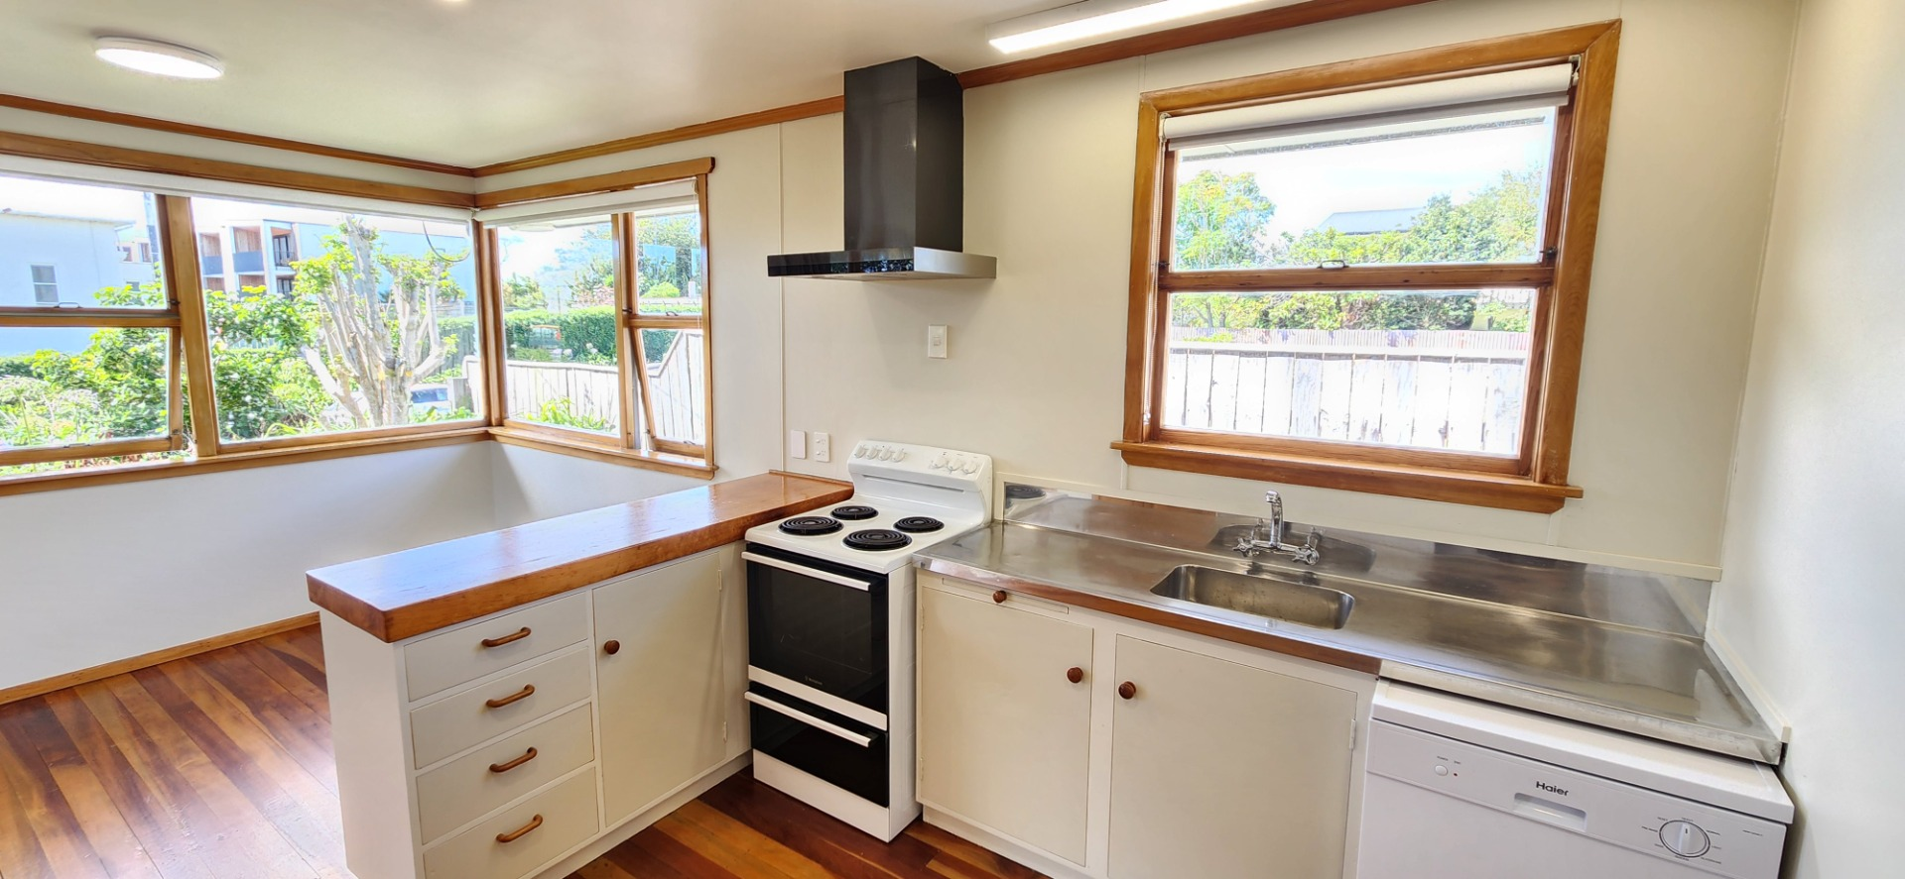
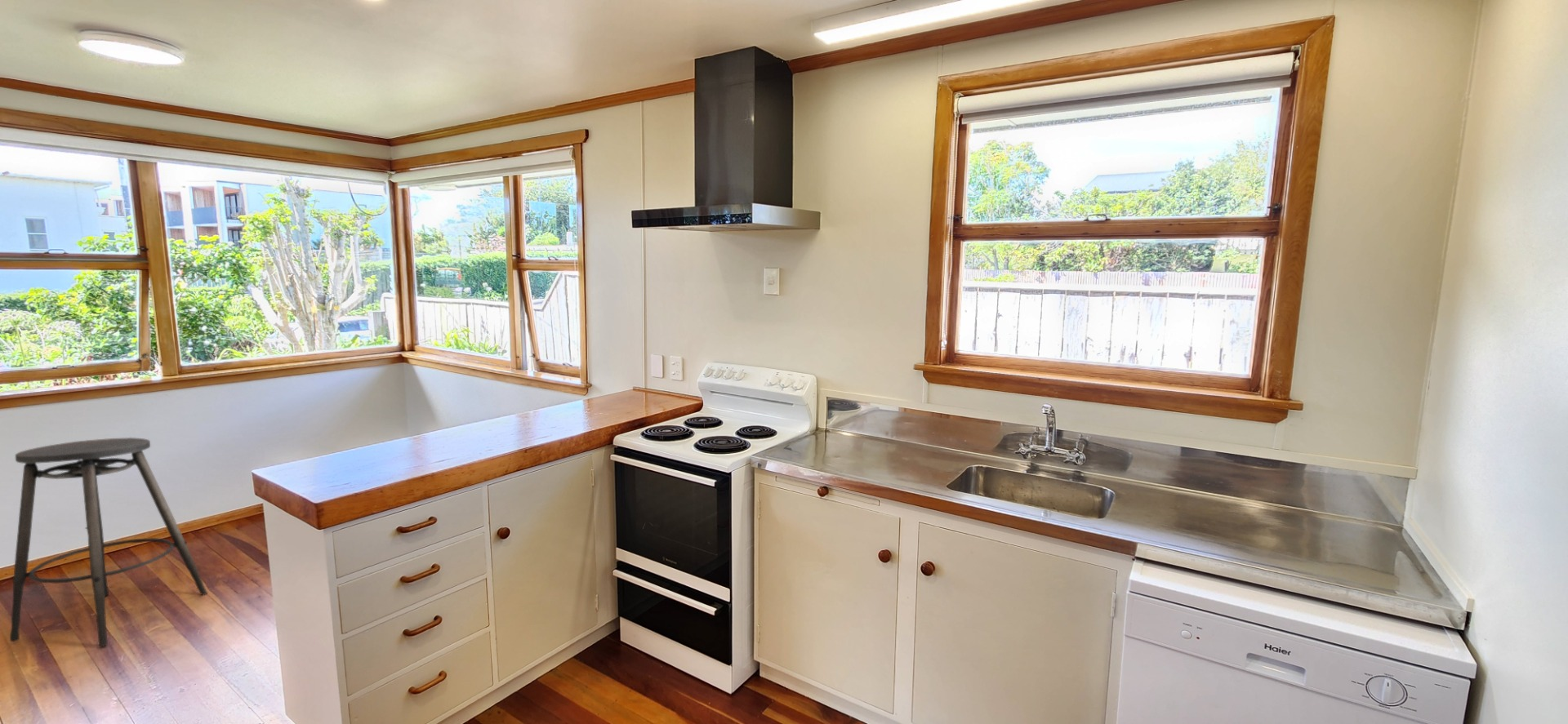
+ stool [9,437,208,647]
